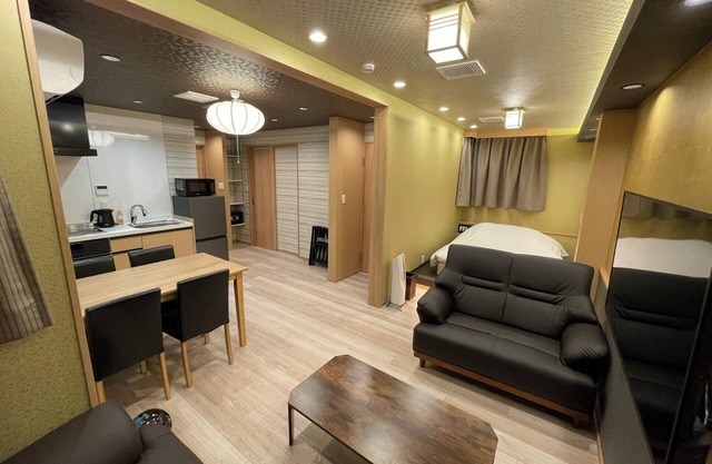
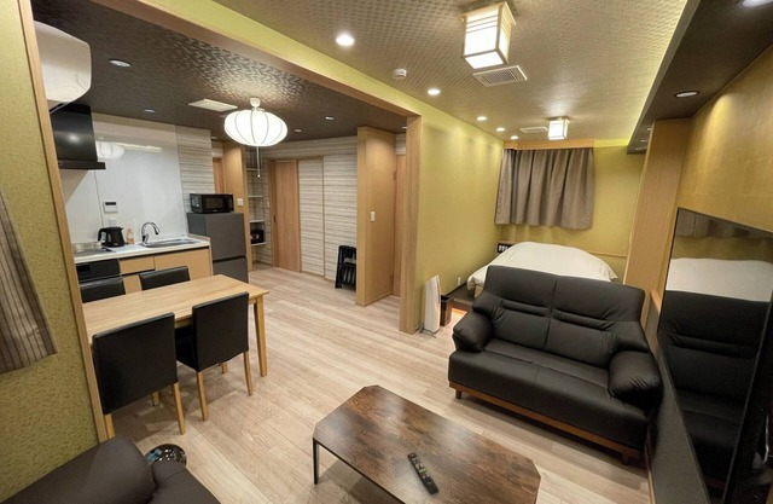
+ remote control [406,451,440,497]
